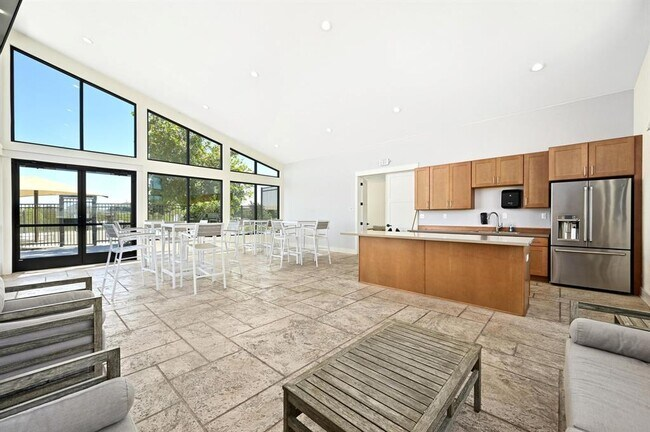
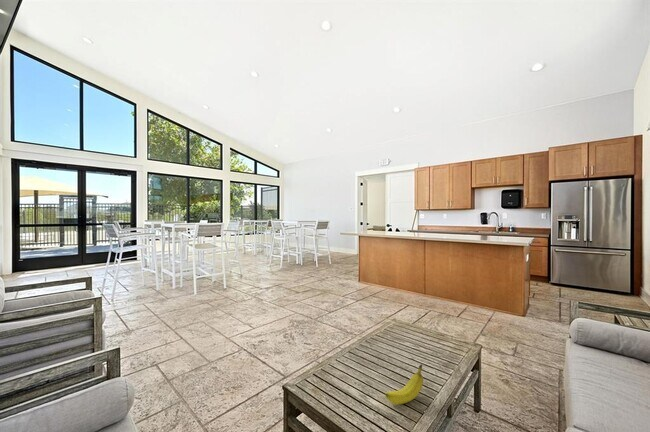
+ fruit [385,363,424,405]
